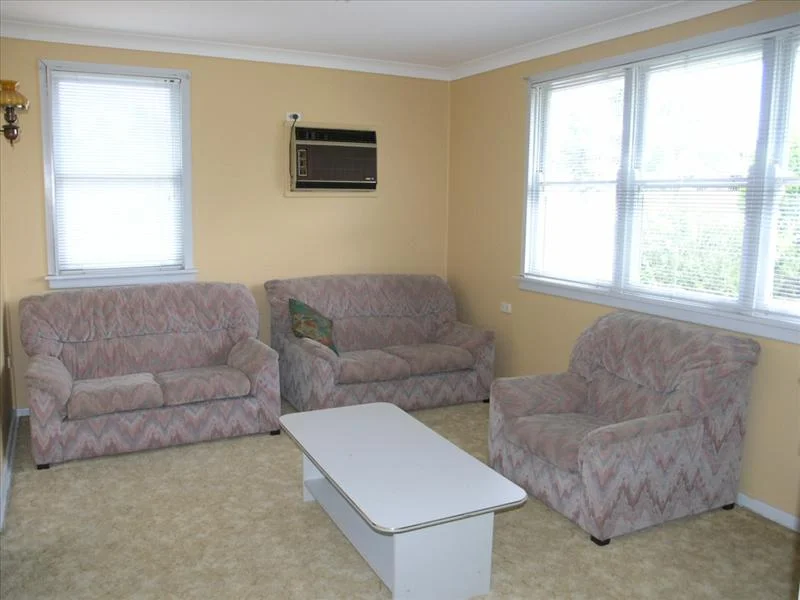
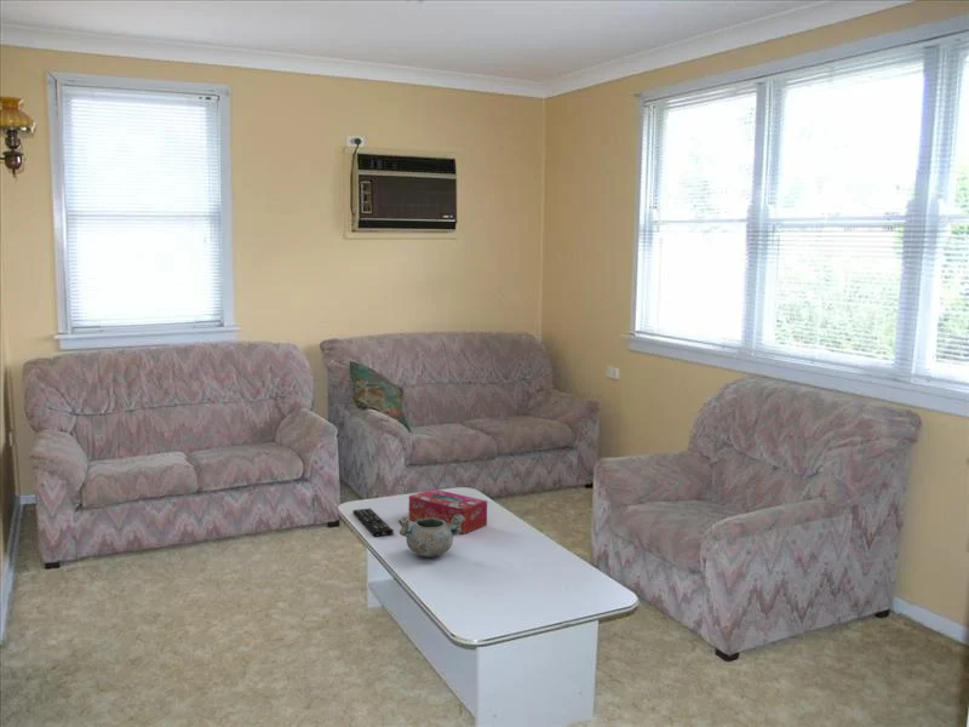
+ decorative bowl [396,515,465,559]
+ remote control [351,508,395,538]
+ tissue box [408,487,488,536]
